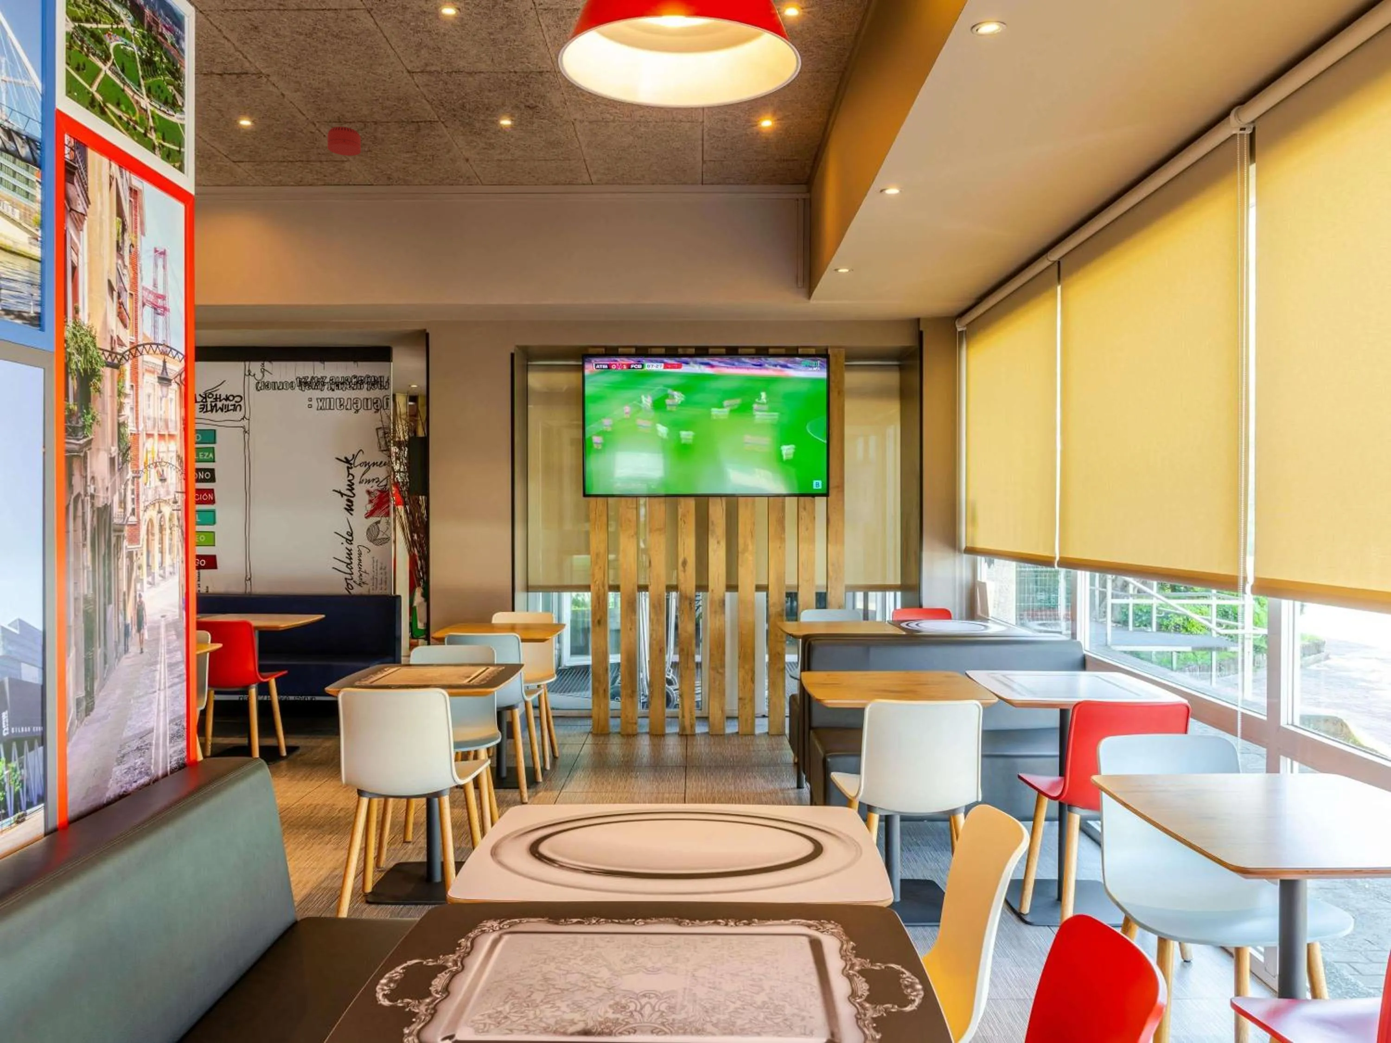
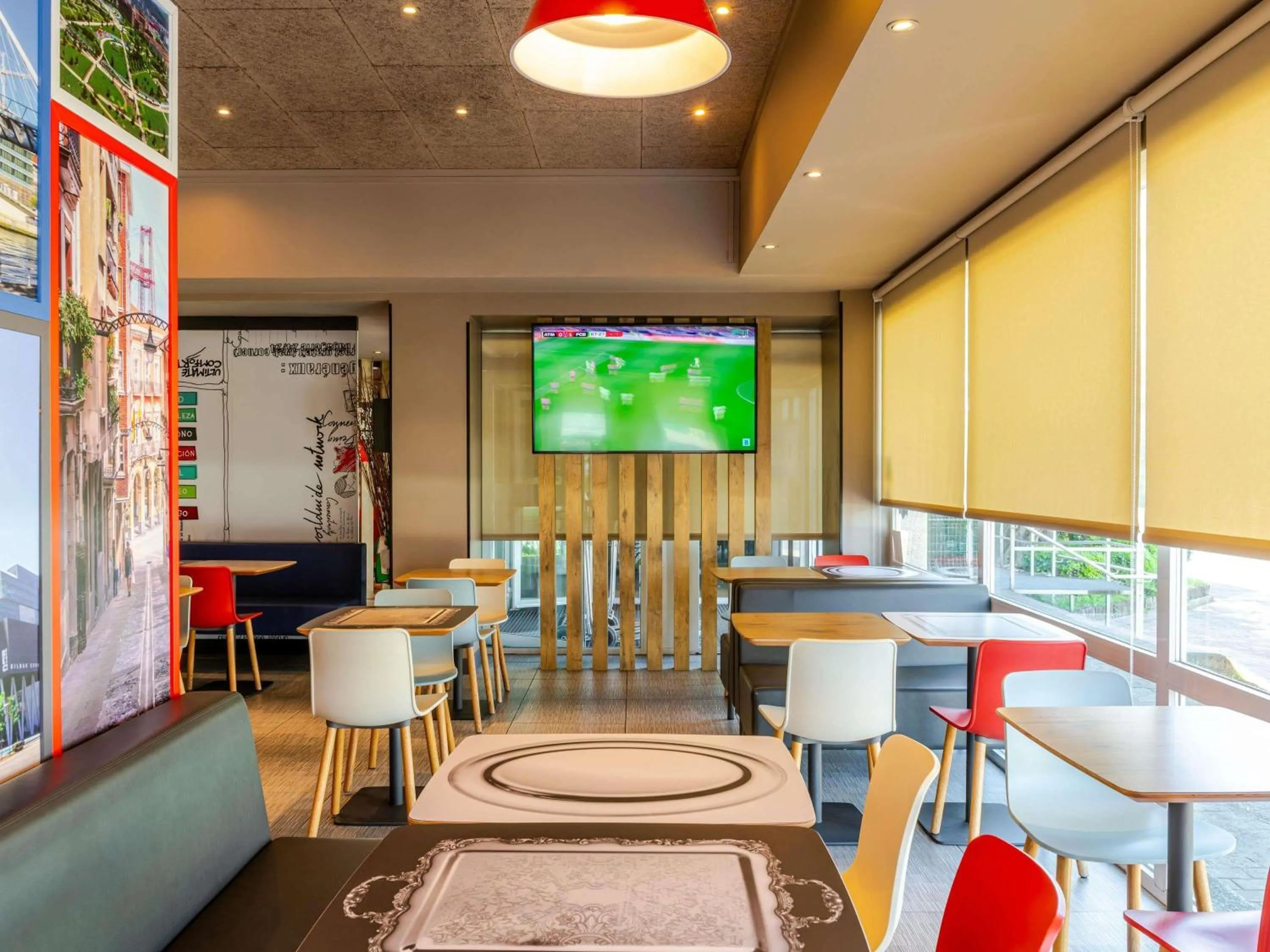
- smoke detector [326,126,361,157]
